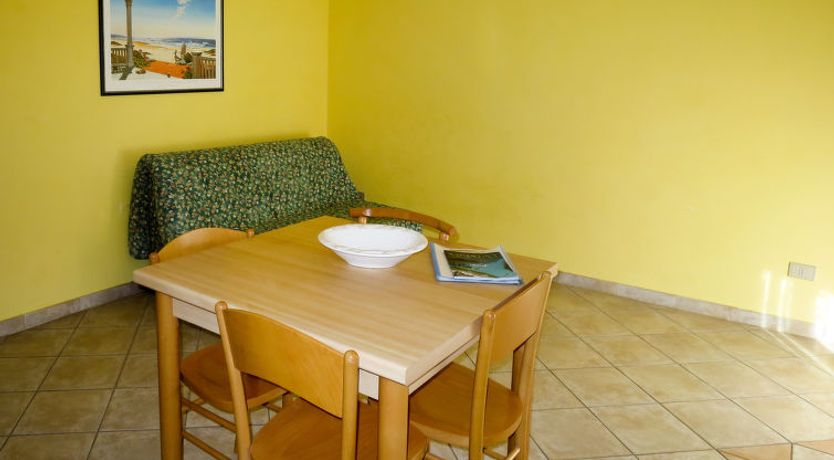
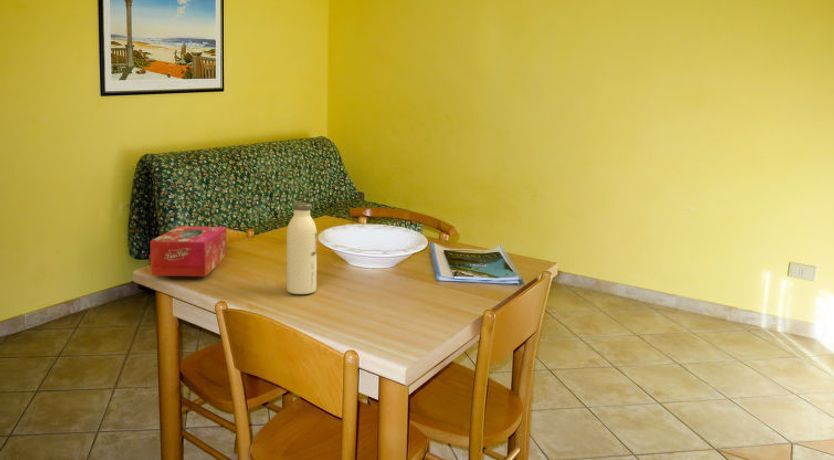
+ tissue box [149,225,227,277]
+ water bottle [286,202,318,295]
